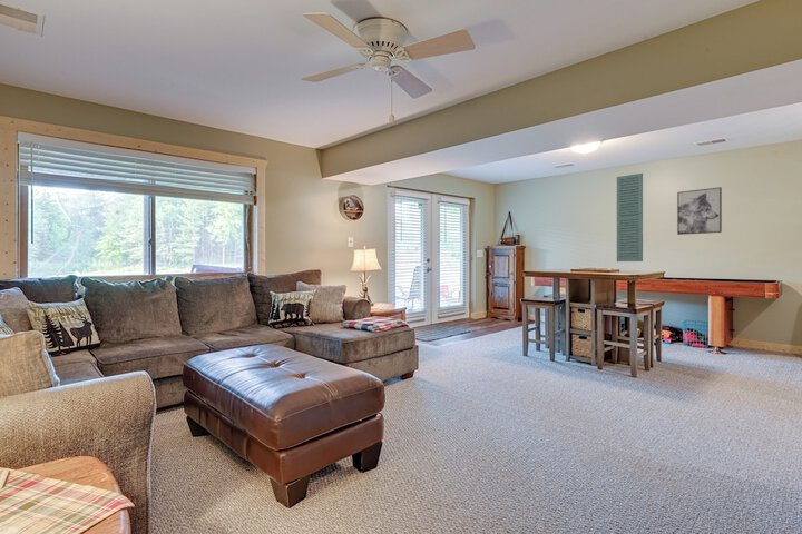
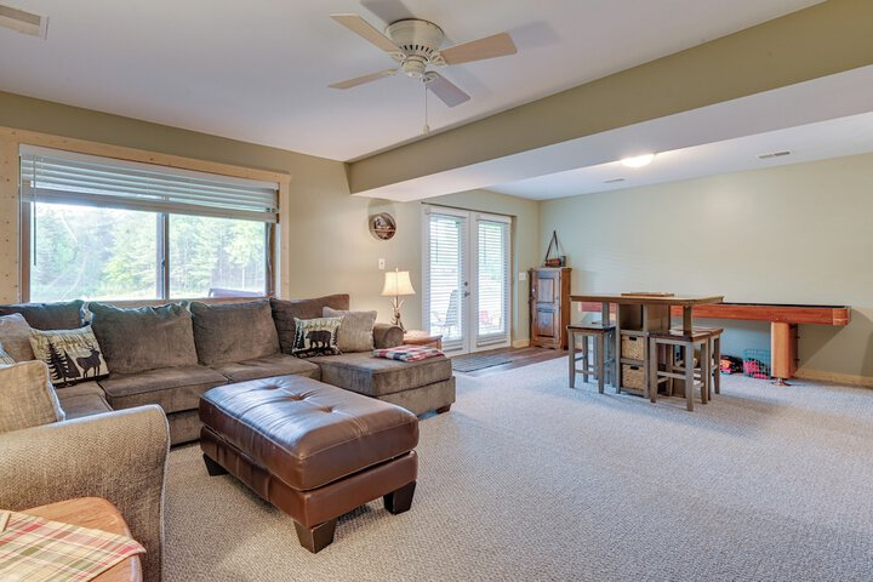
- wall art [616,172,644,263]
- wall art [676,186,723,236]
